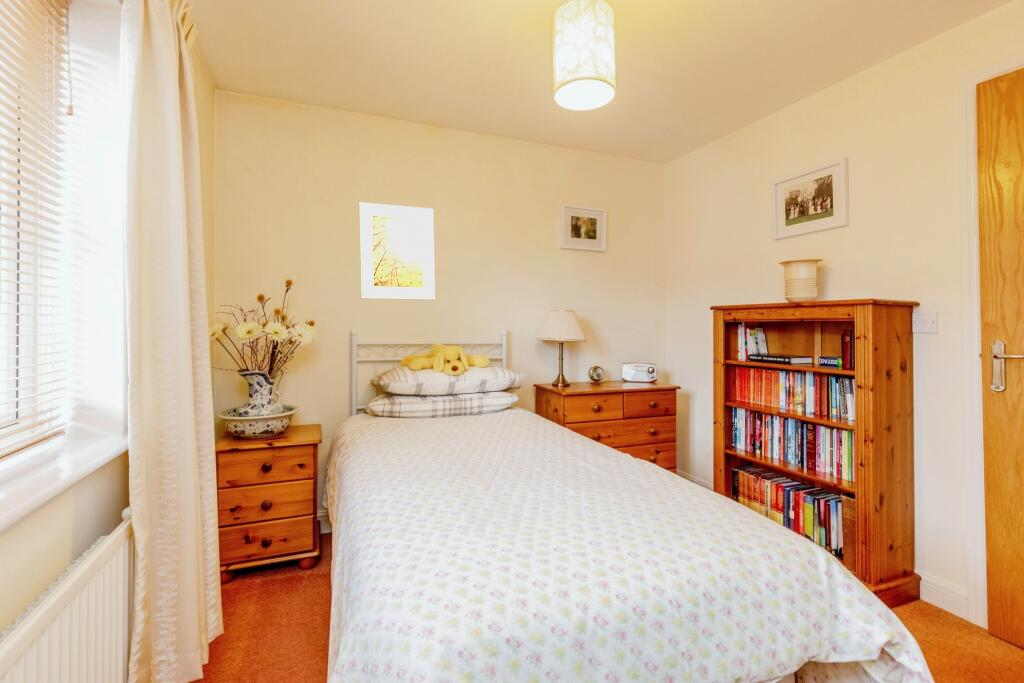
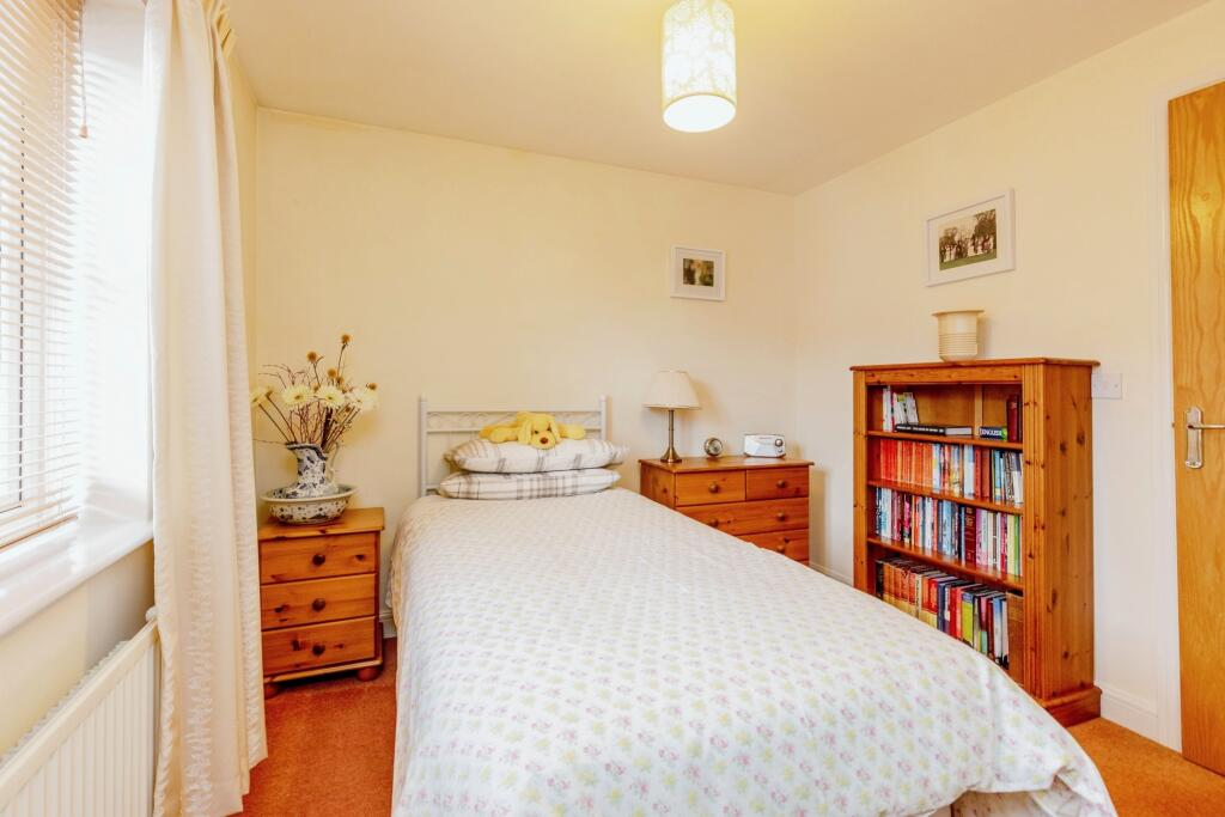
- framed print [358,201,436,301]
